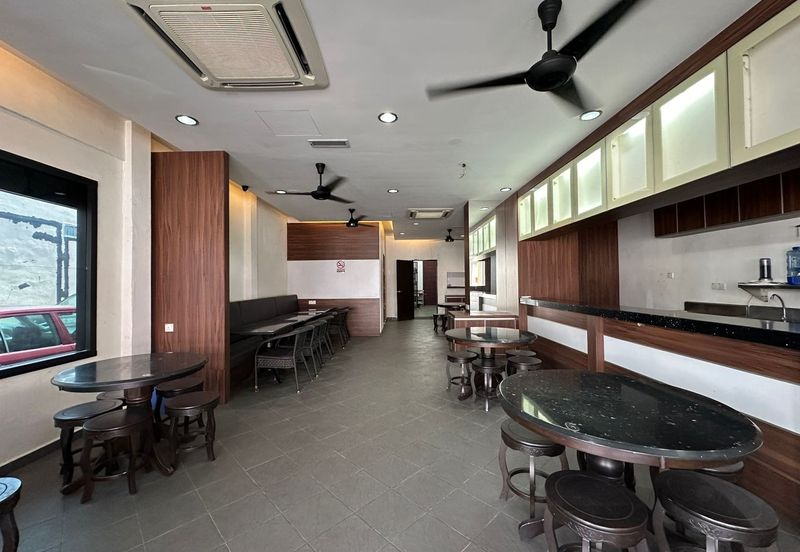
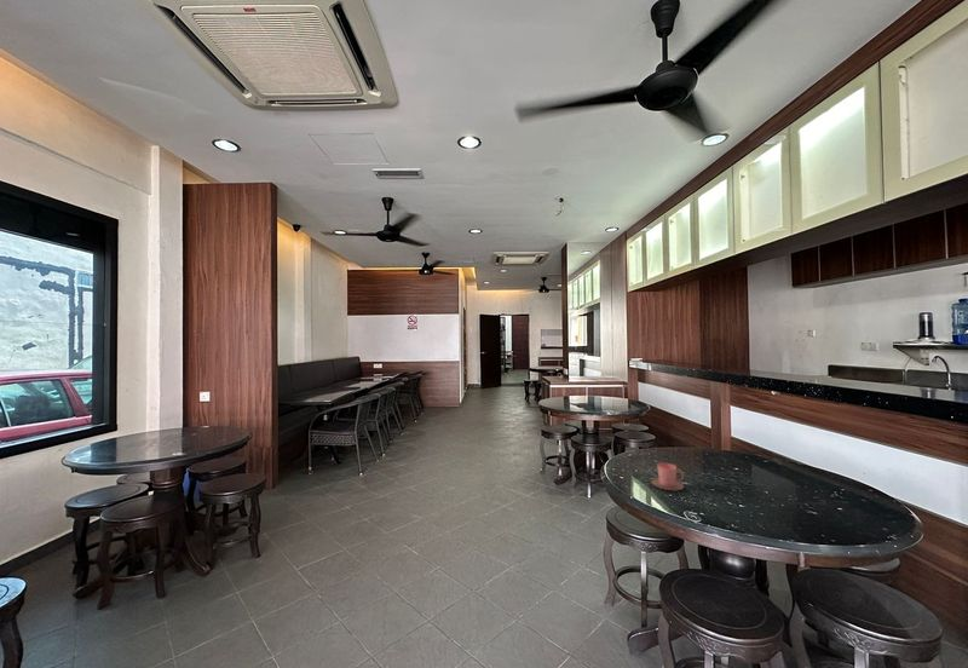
+ cup [650,462,685,491]
